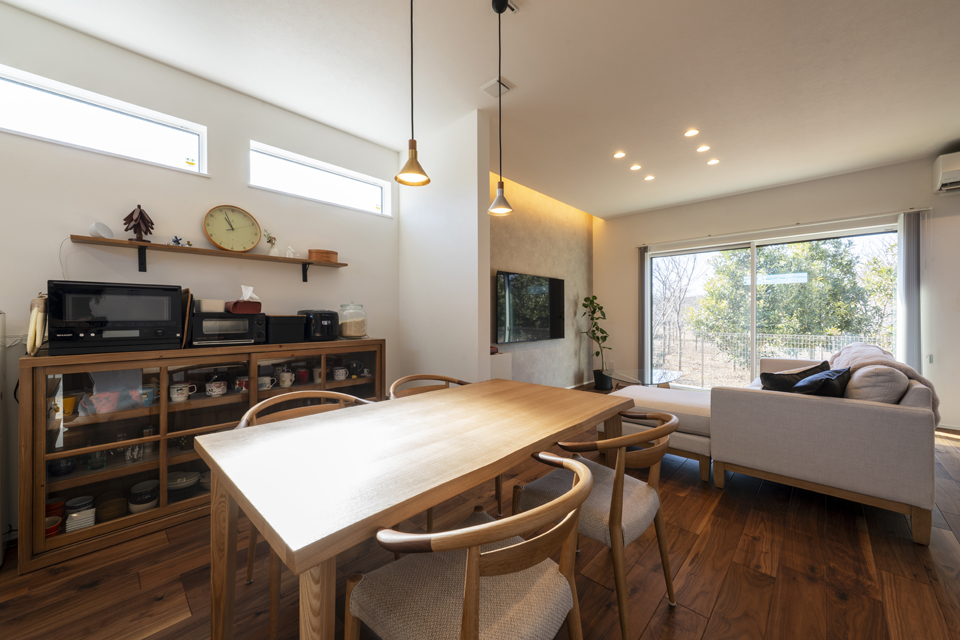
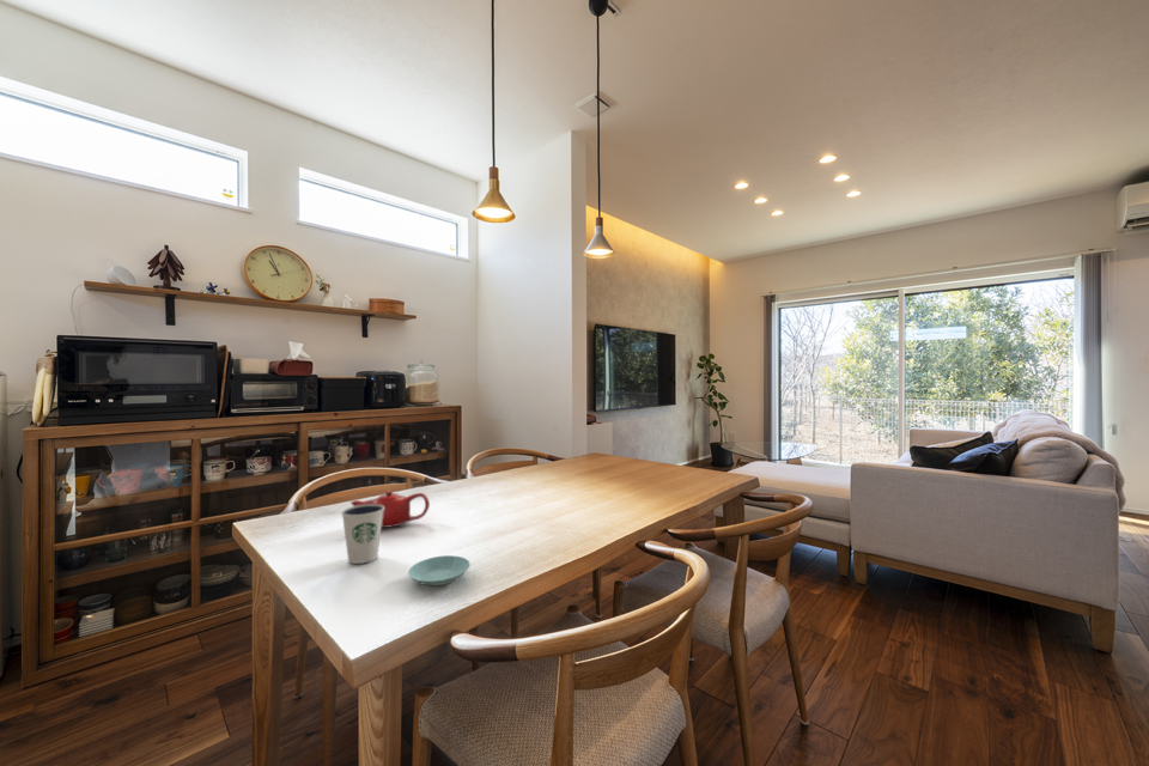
+ saucer [407,554,472,586]
+ dixie cup [340,504,384,565]
+ teapot [348,490,431,529]
